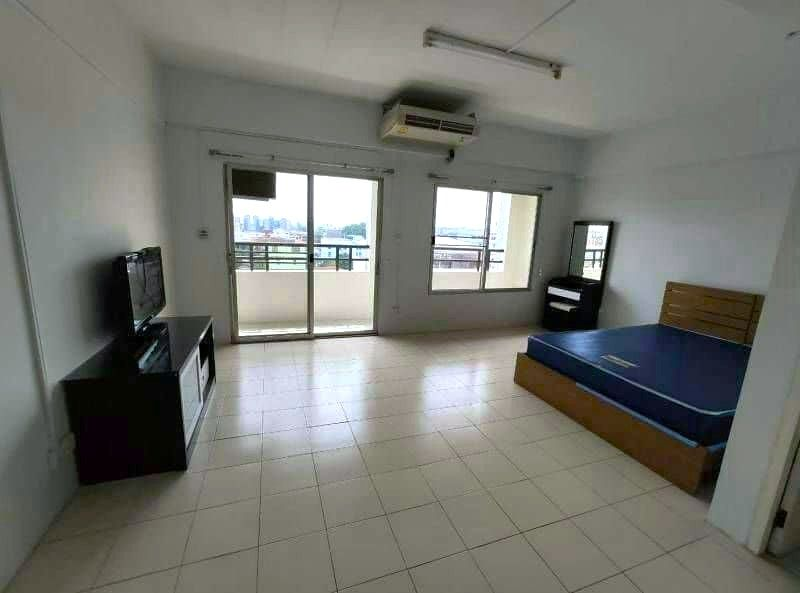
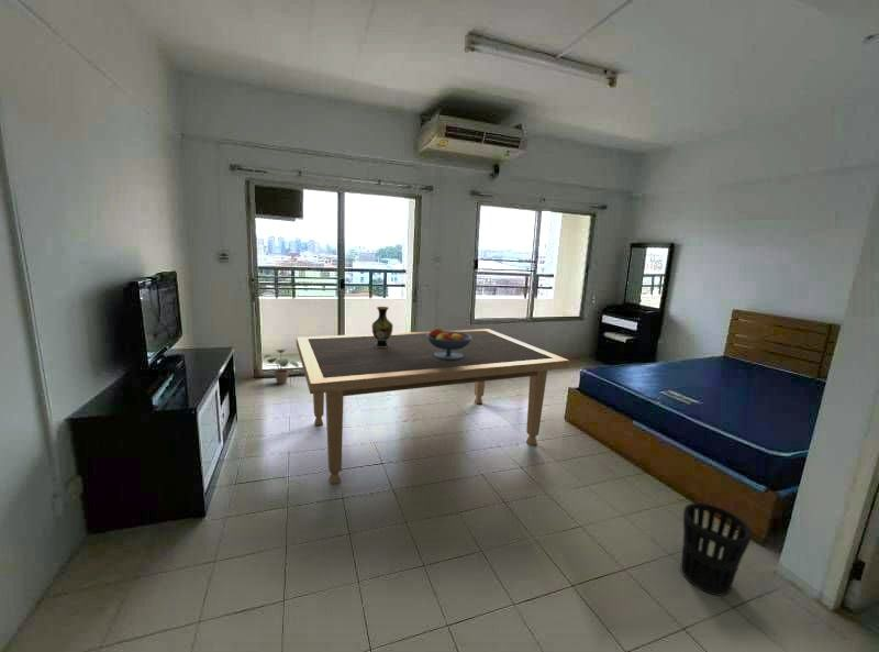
+ dining table [296,328,570,485]
+ vase [371,306,393,347]
+ fruit bowl [427,327,471,360]
+ potted plant [262,349,300,385]
+ wastebasket [679,501,753,597]
